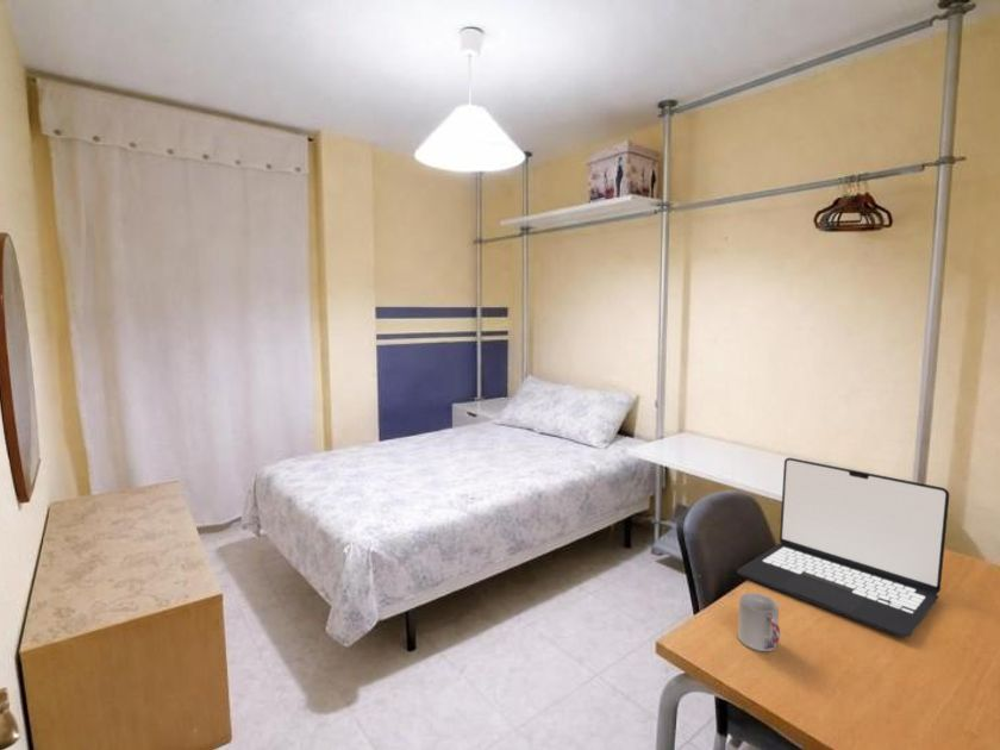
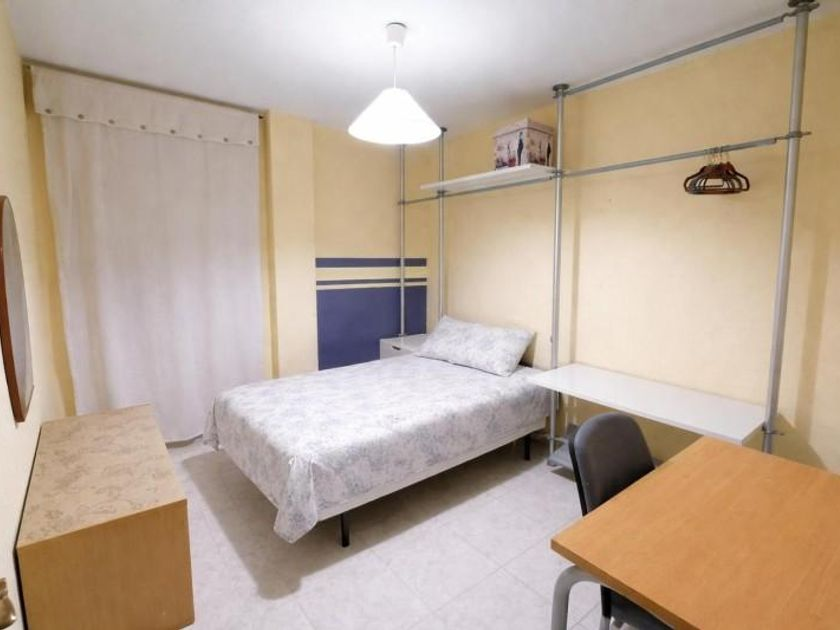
- cup [737,592,781,652]
- laptop [736,457,951,638]
